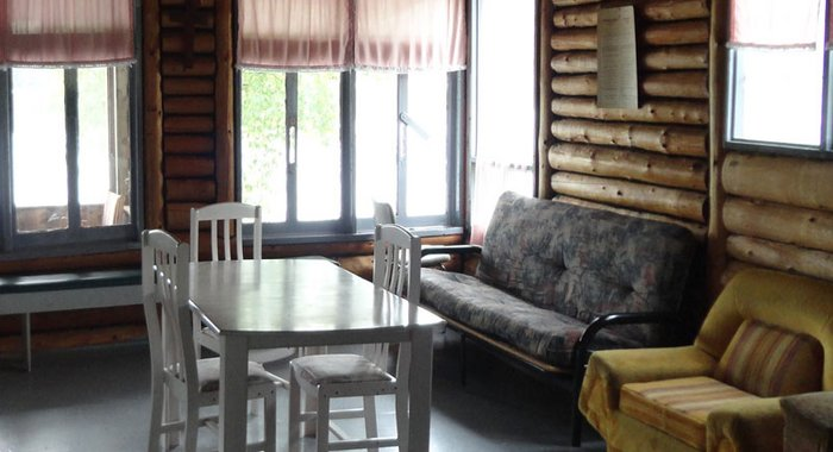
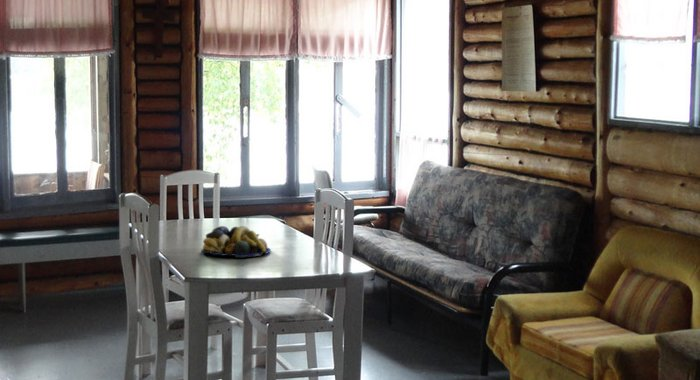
+ fruit bowl [200,225,272,258]
